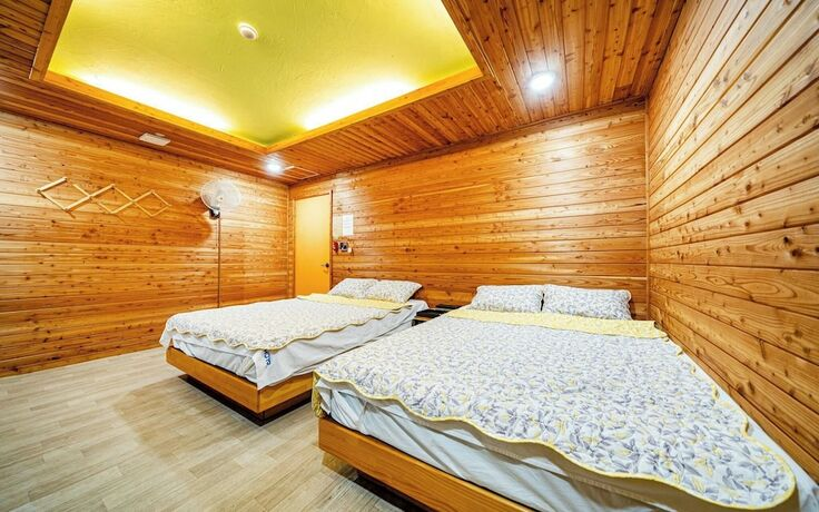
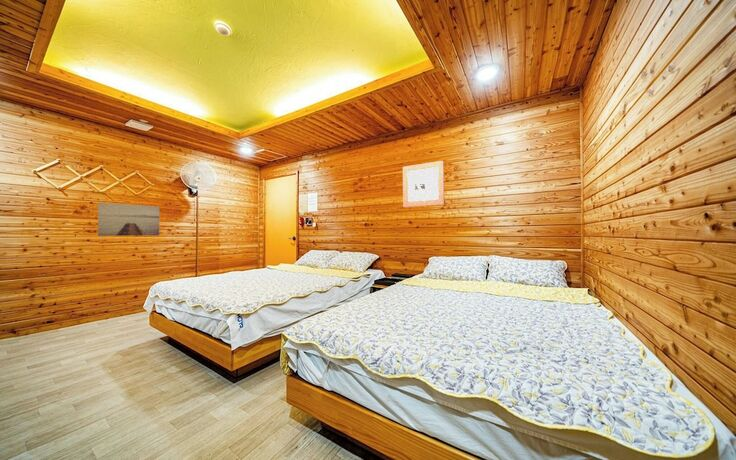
+ wall art [402,160,445,208]
+ wall art [97,202,160,237]
